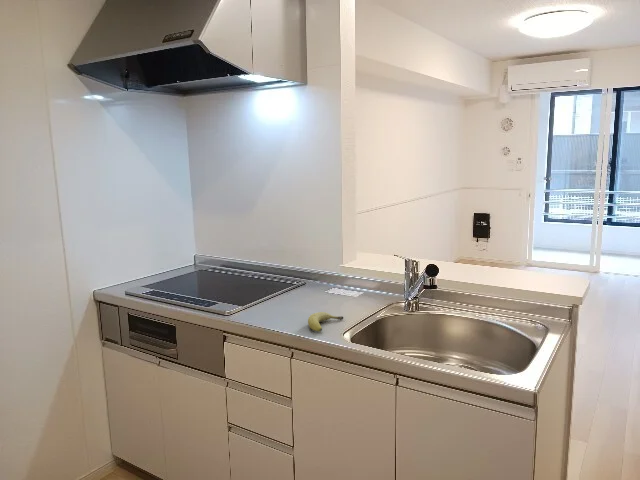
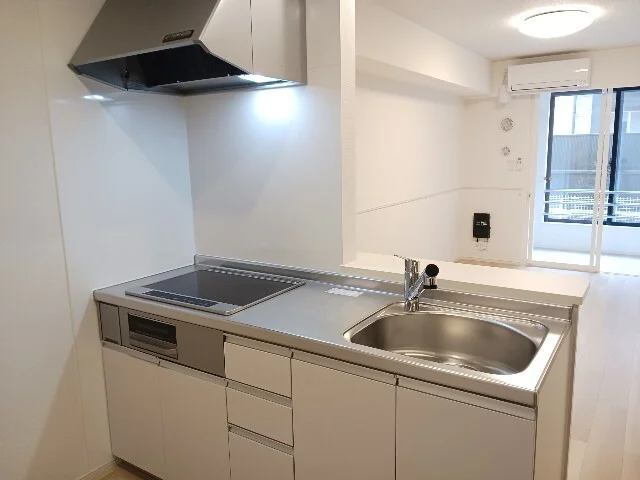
- fruit [307,311,344,332]
